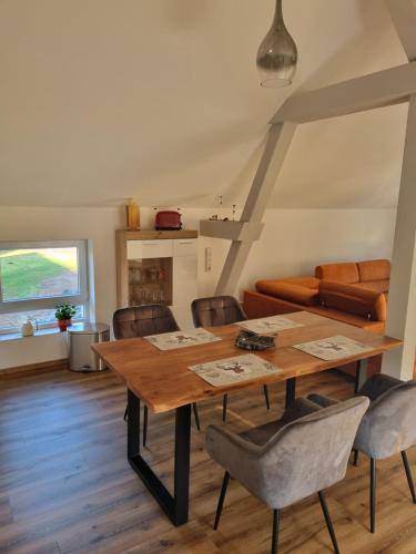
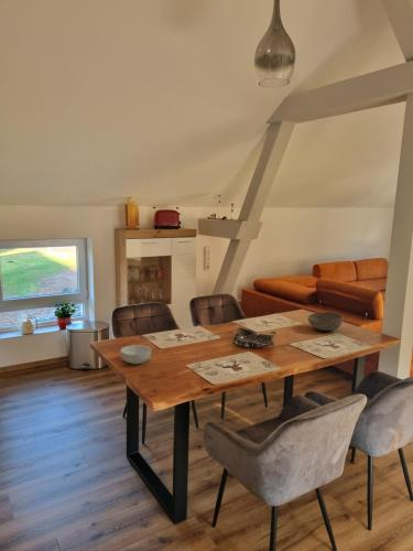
+ cereal bowl [119,344,152,365]
+ bowl [307,311,344,332]
